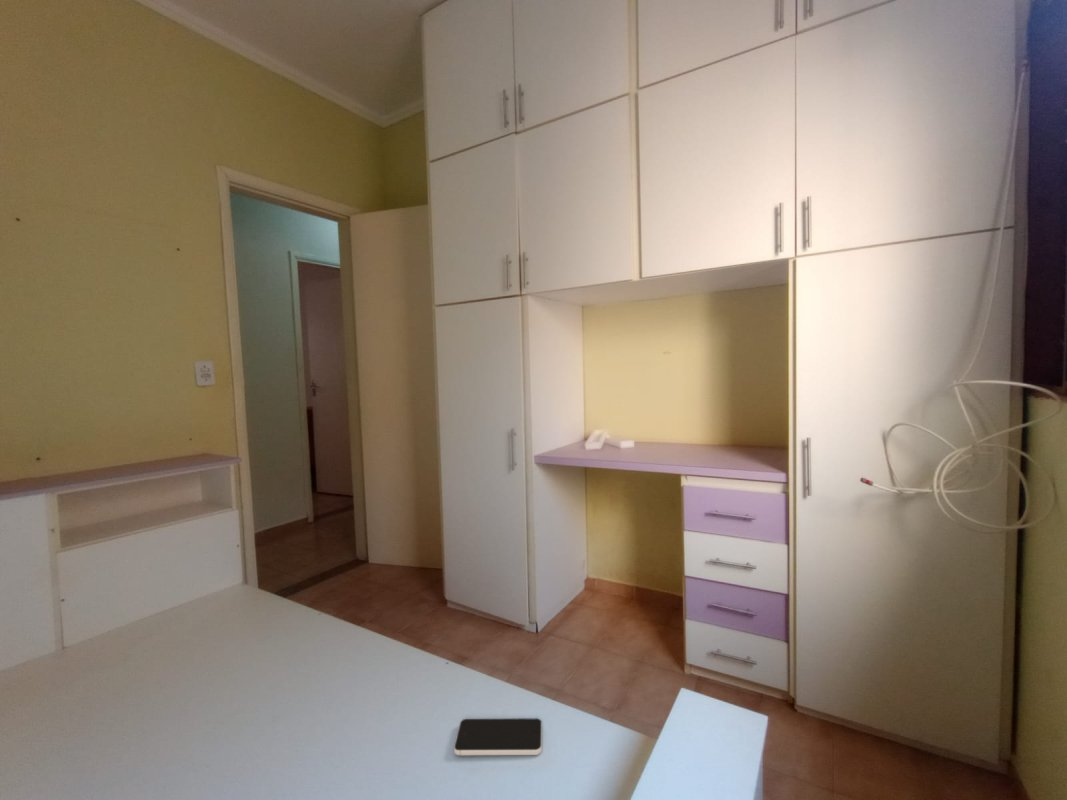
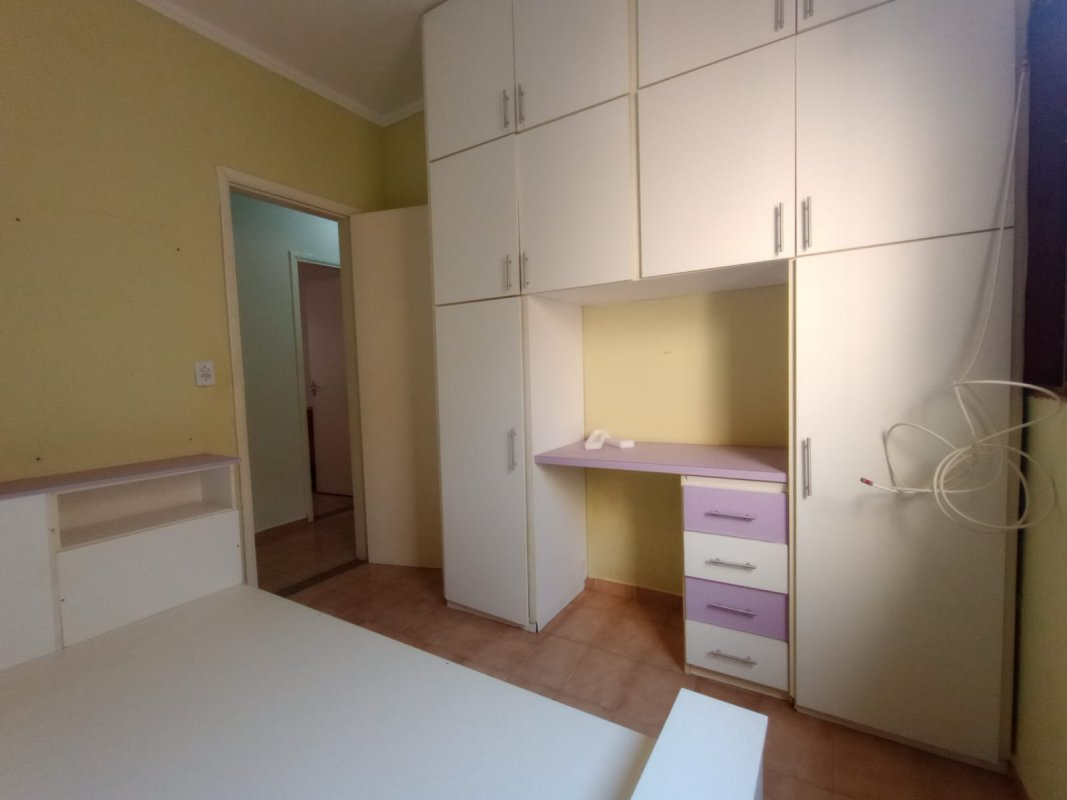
- smartphone [453,718,543,756]
